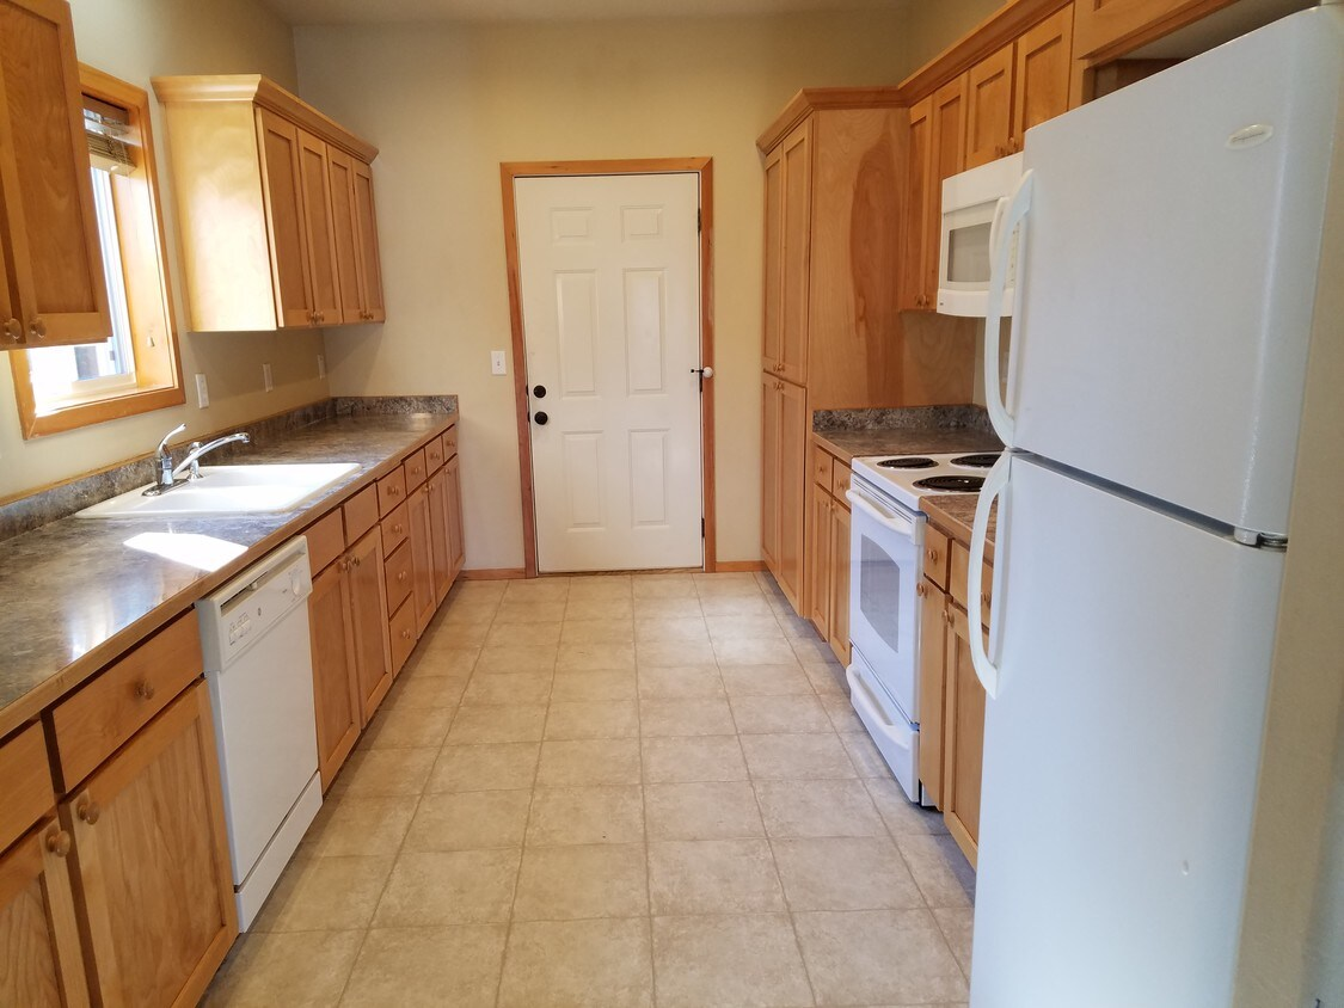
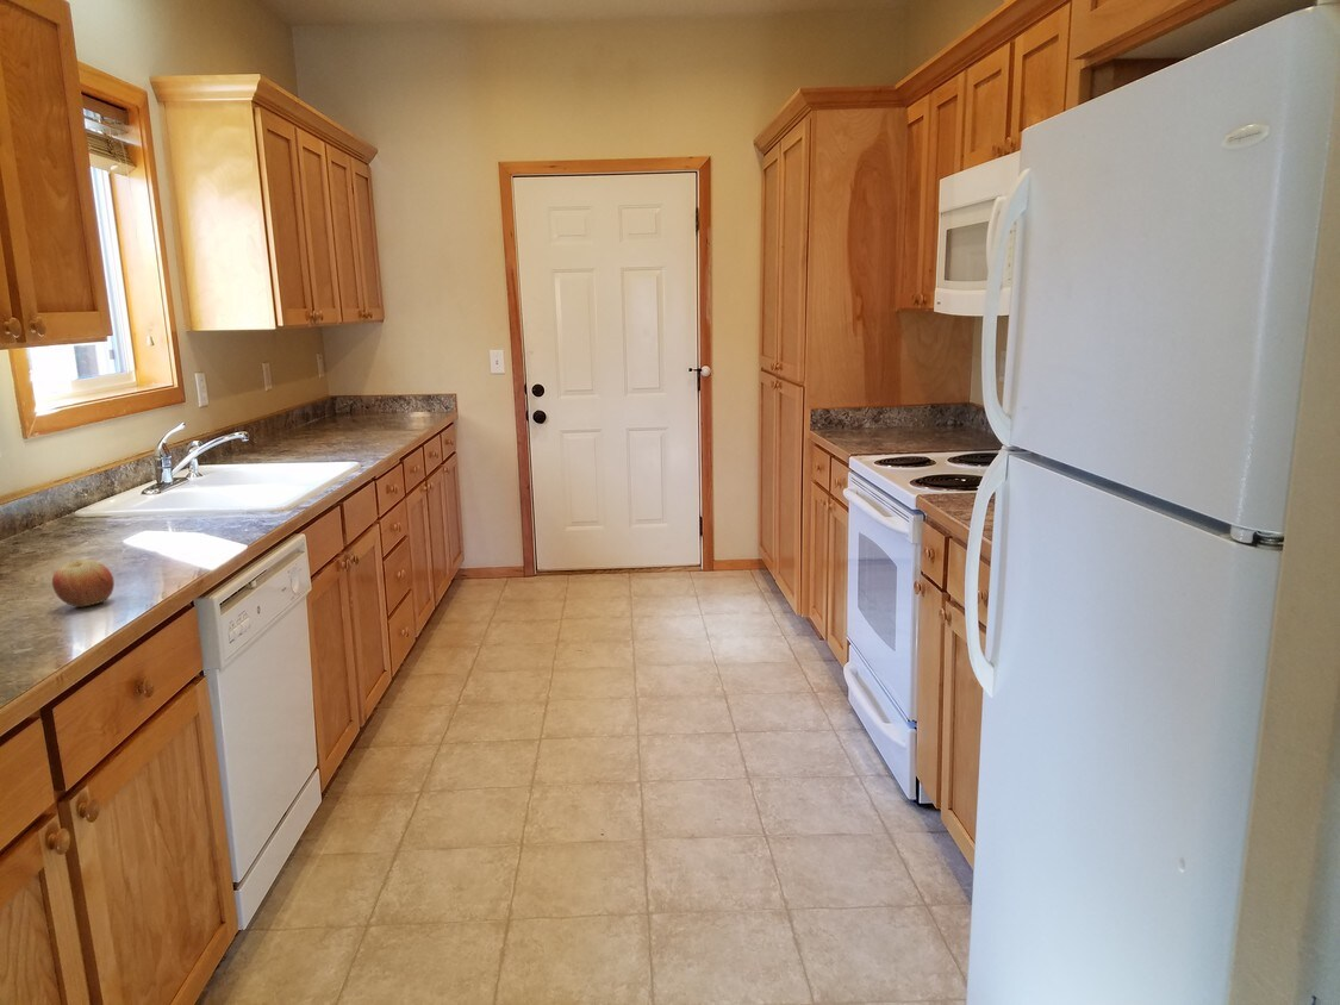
+ apple [51,558,116,608]
